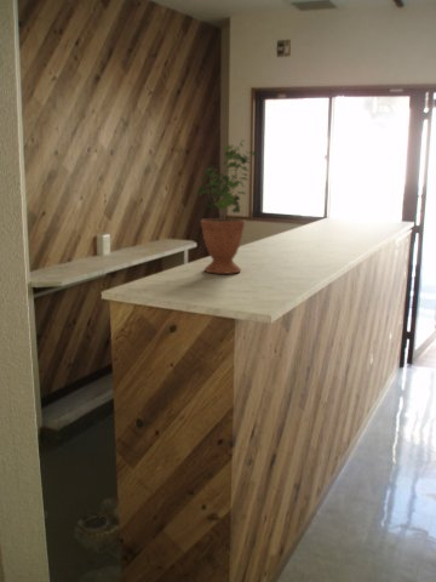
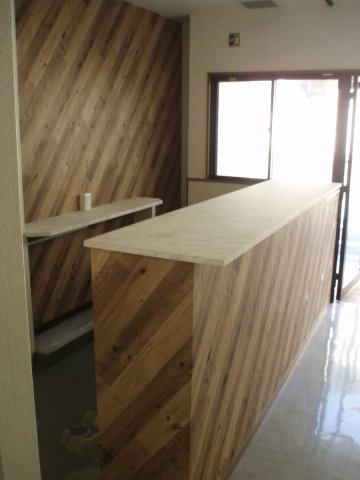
- potted plant [196,138,260,275]
